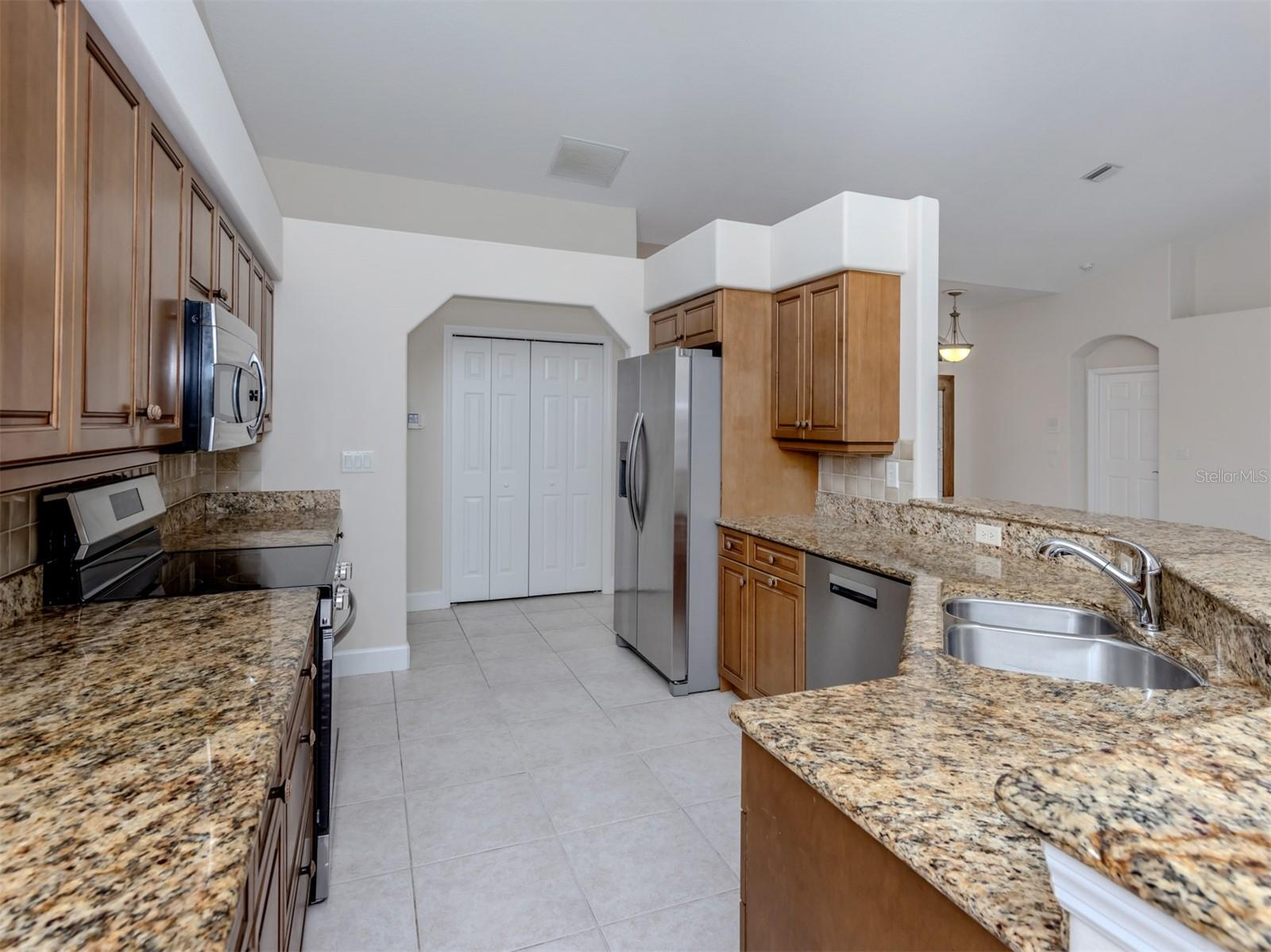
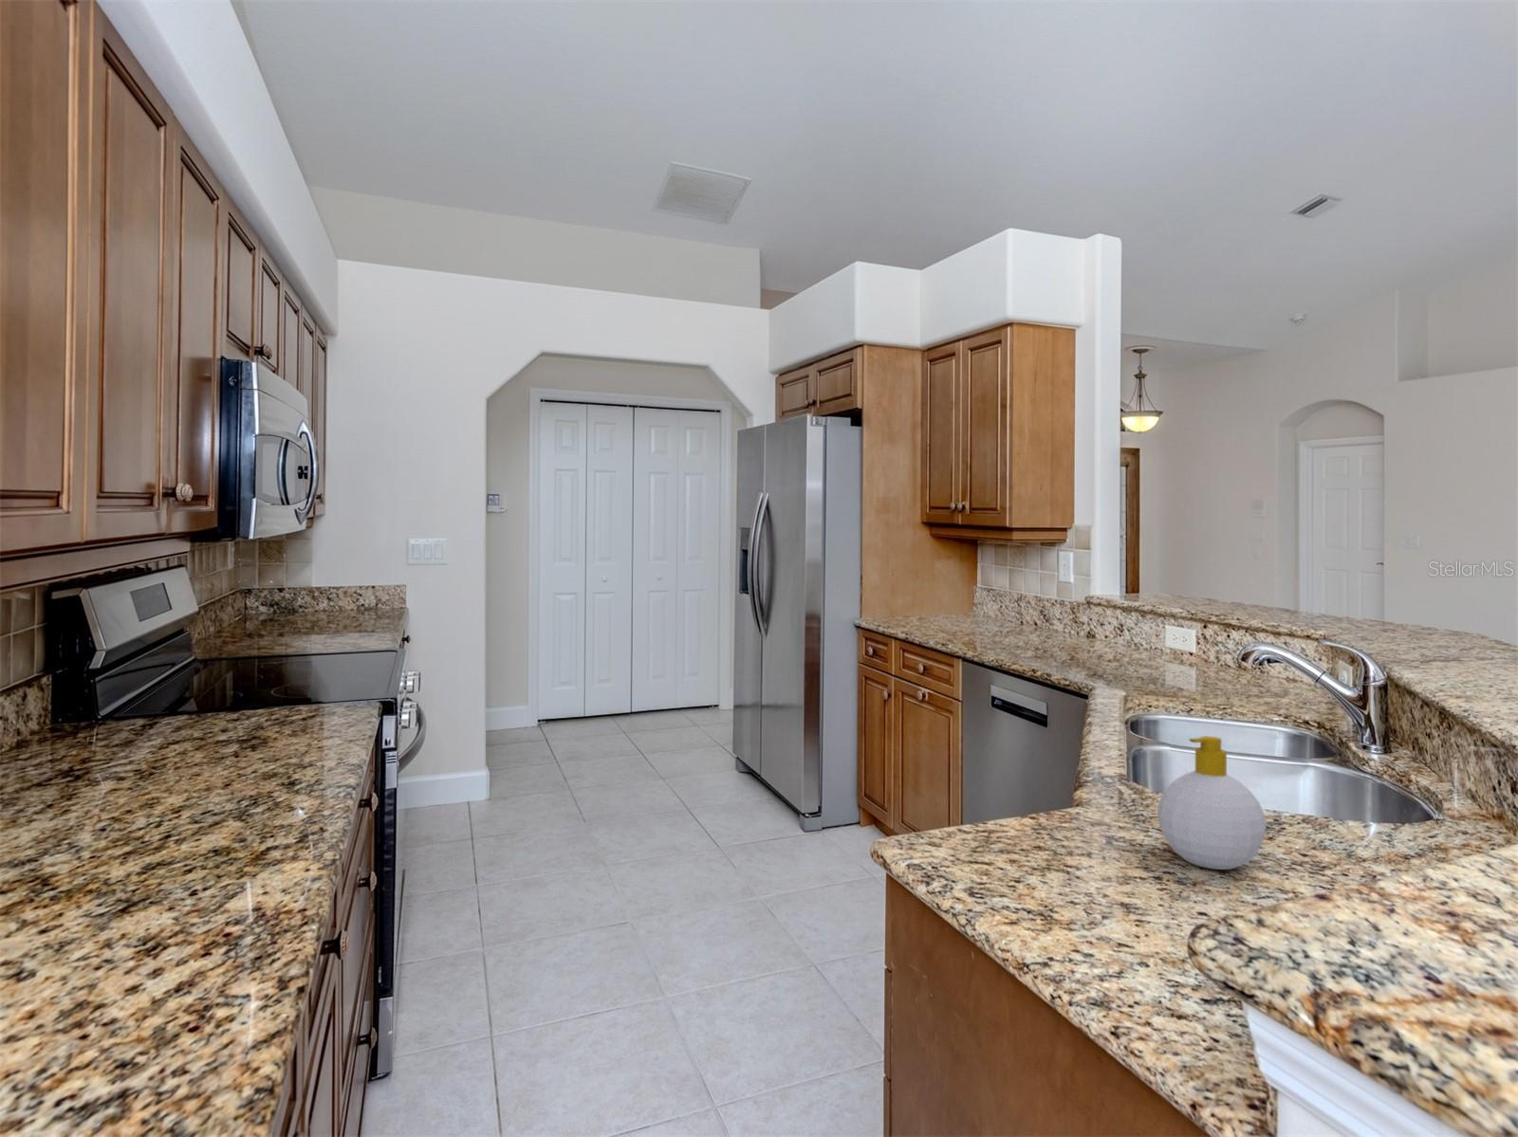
+ soap bottle [1156,735,1267,871]
